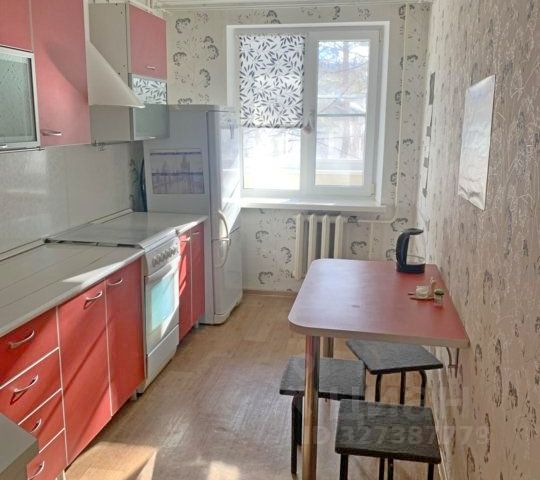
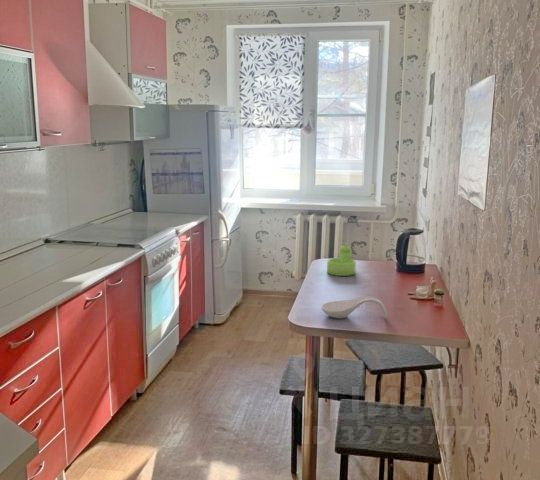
+ sugar bowl [326,243,357,277]
+ spoon rest [320,296,388,319]
